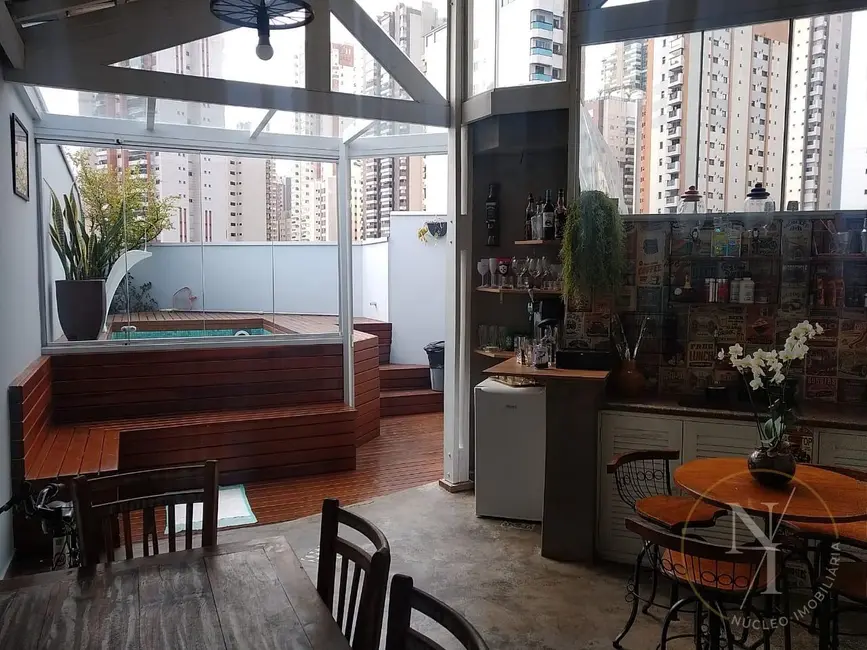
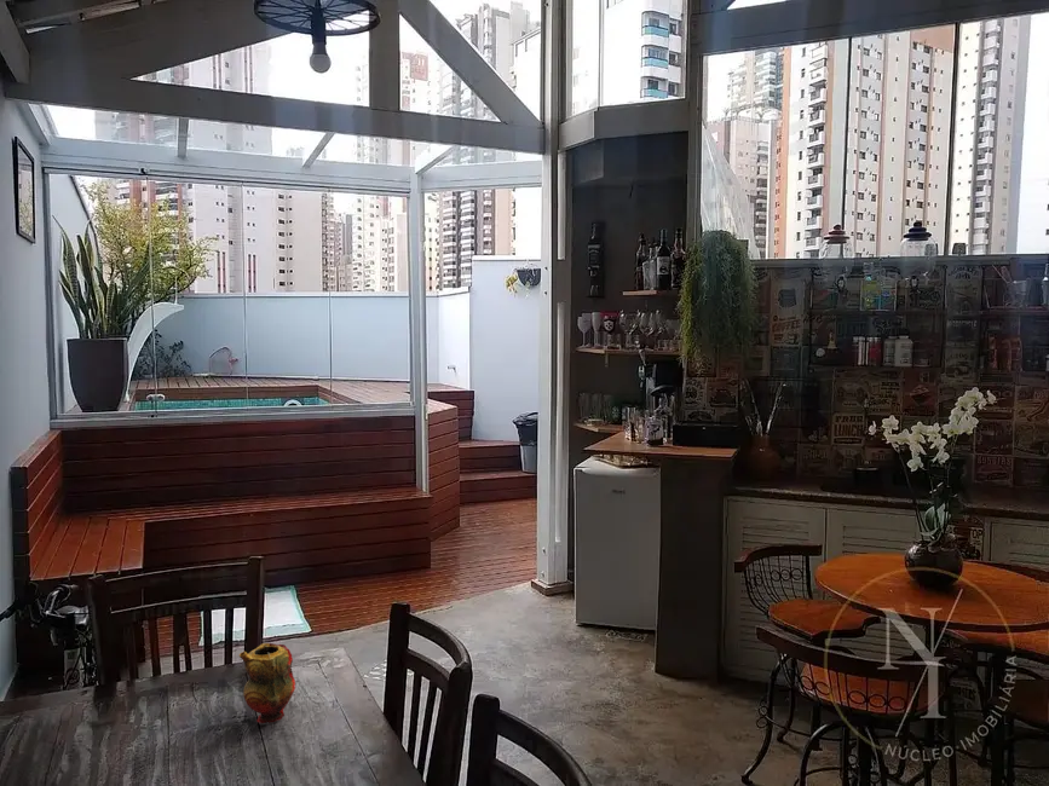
+ teapot [238,642,296,724]
